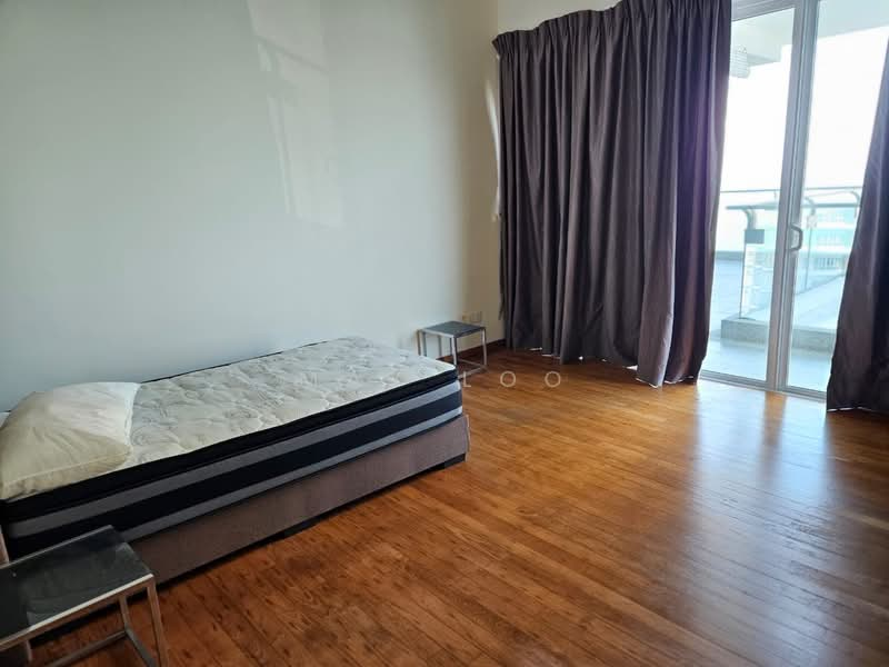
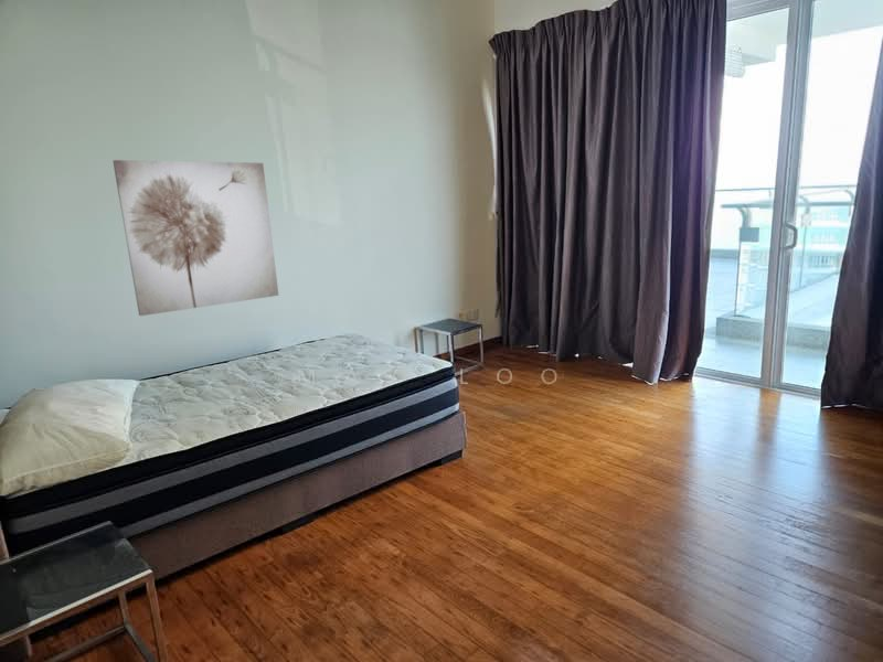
+ wall art [111,159,279,317]
